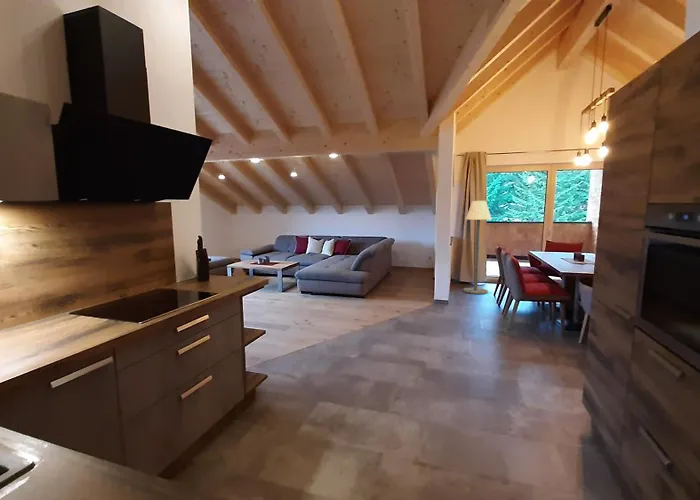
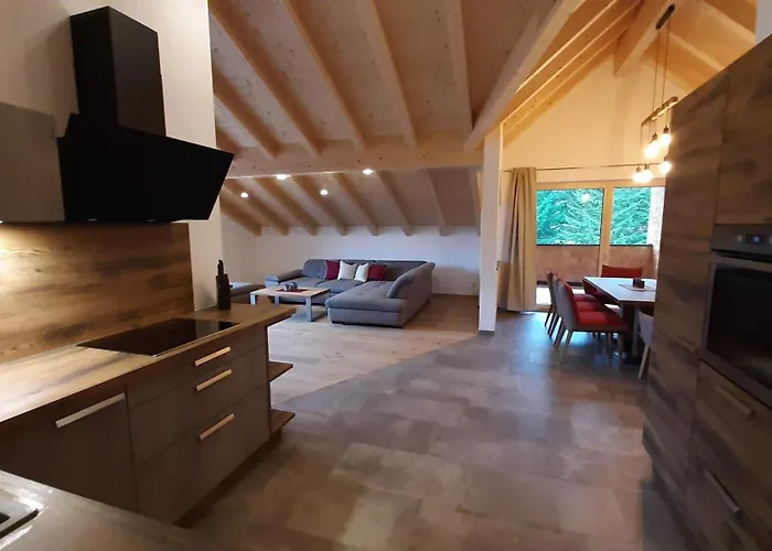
- floor lamp [463,200,492,295]
